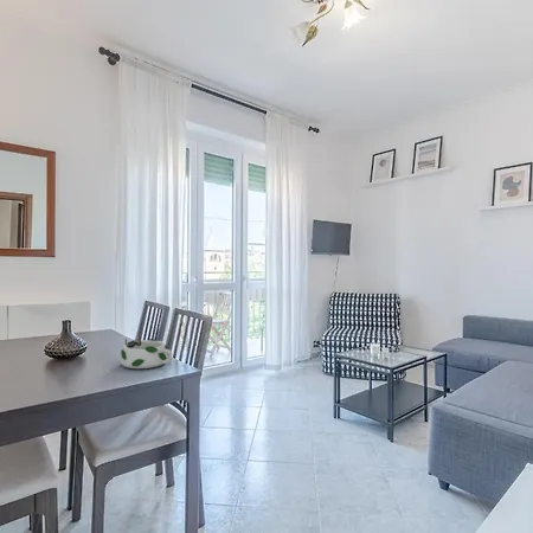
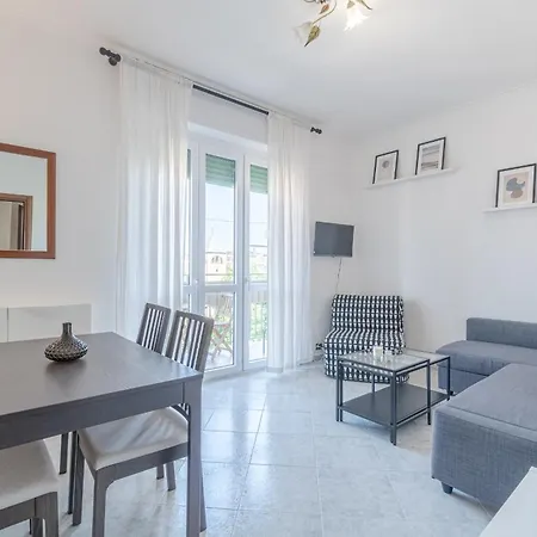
- bowl [120,334,173,370]
